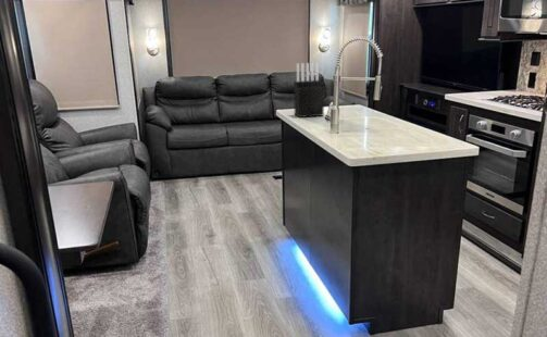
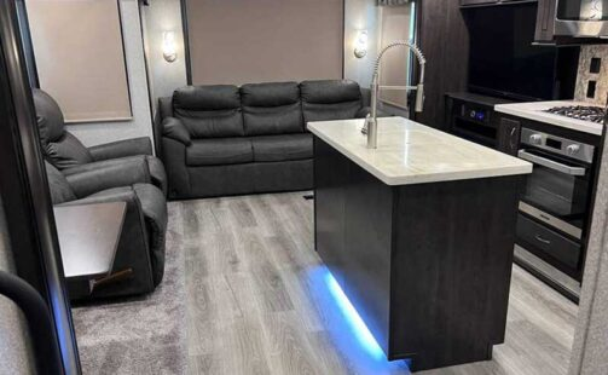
- knife block [293,62,325,118]
